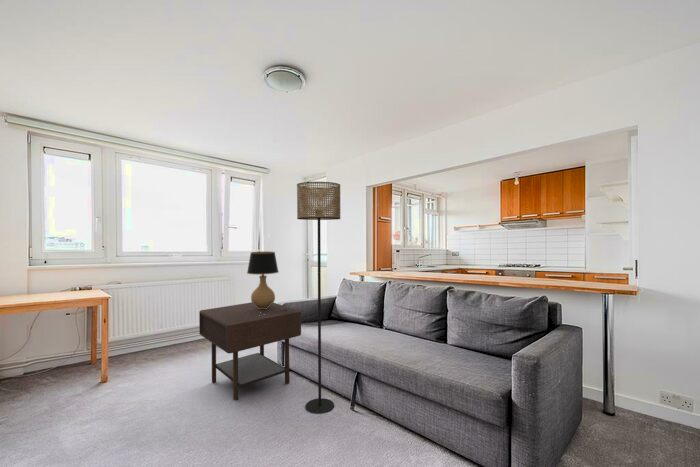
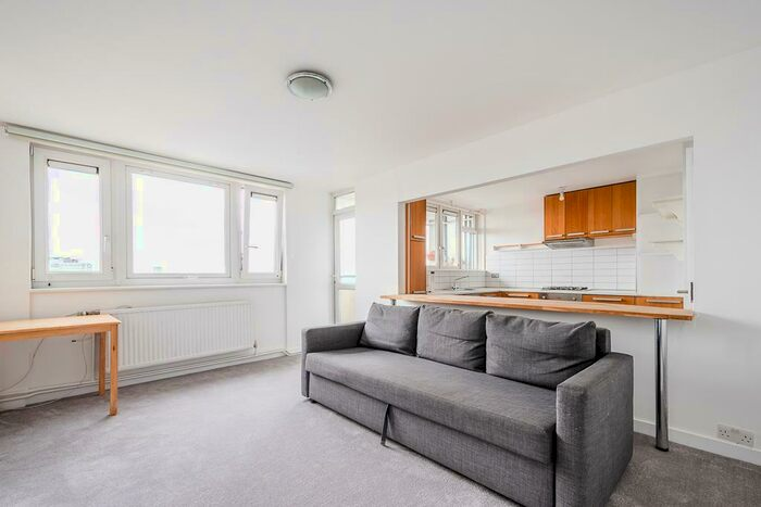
- table lamp [246,251,288,316]
- side table [198,301,302,402]
- floor lamp [296,181,342,415]
